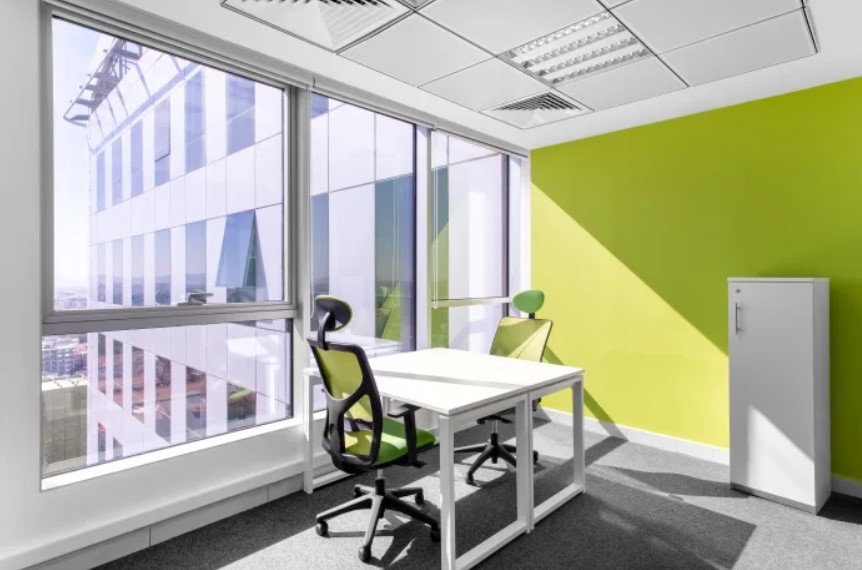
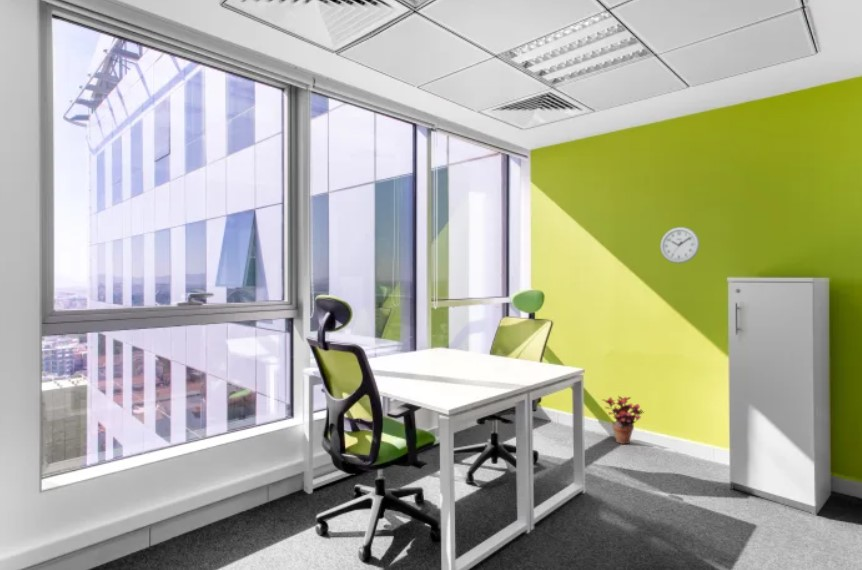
+ wall clock [659,226,700,264]
+ potted plant [601,395,644,445]
